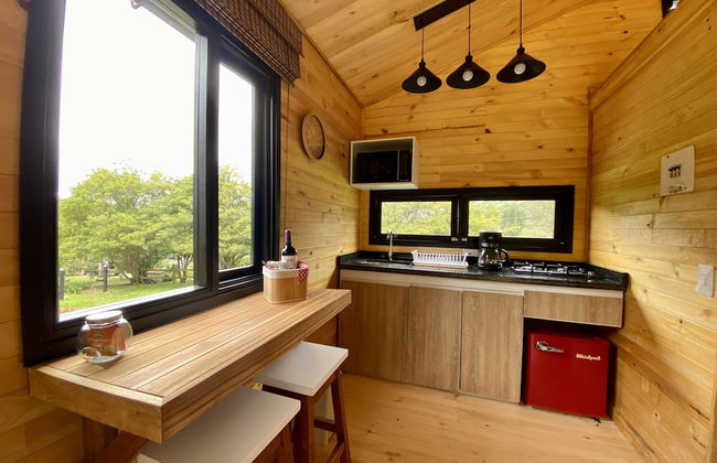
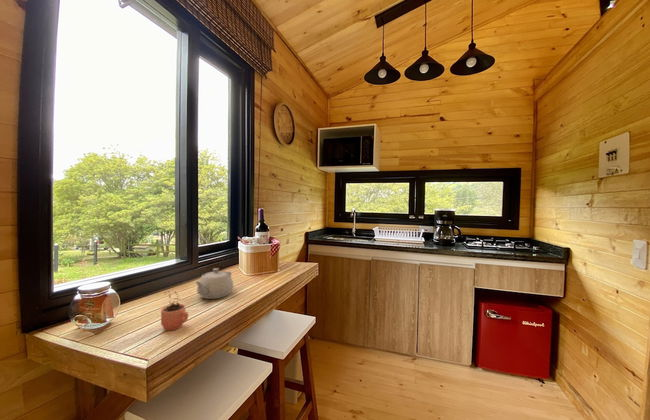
+ teapot [194,267,235,300]
+ cocoa [160,290,189,332]
